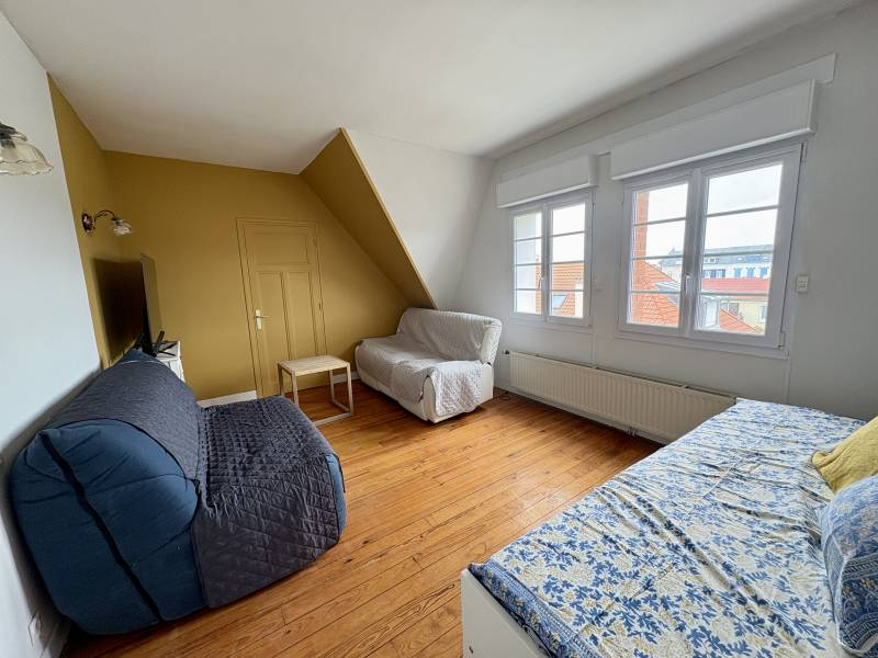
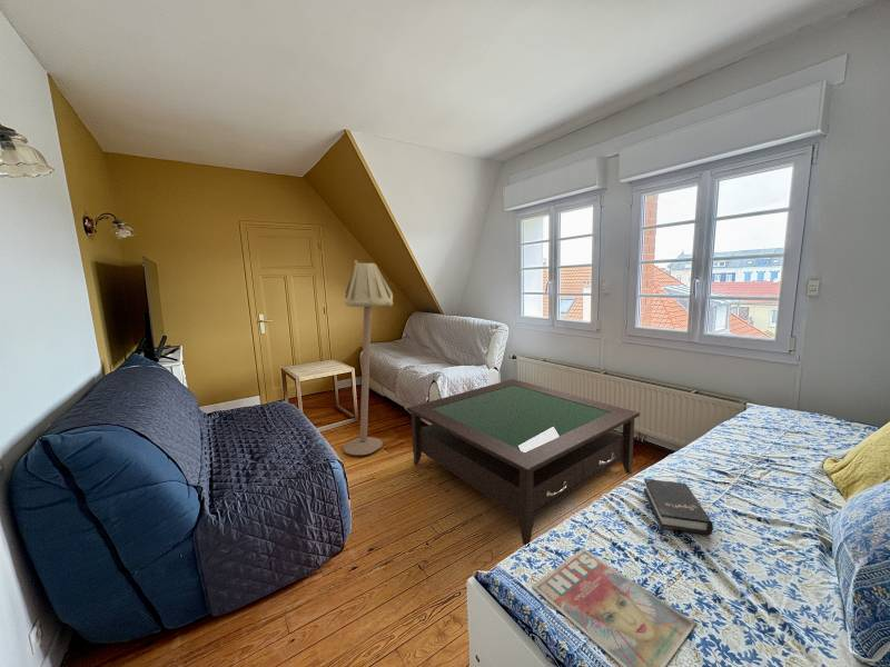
+ floor lamp [342,259,394,456]
+ coffee table [406,378,641,548]
+ hardback book [643,477,714,536]
+ magazine [531,547,698,667]
